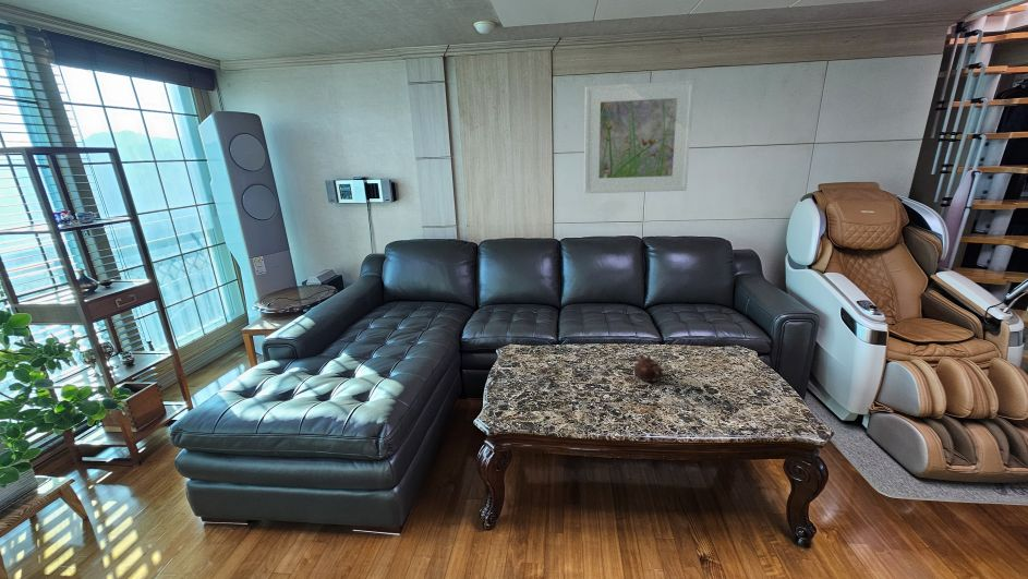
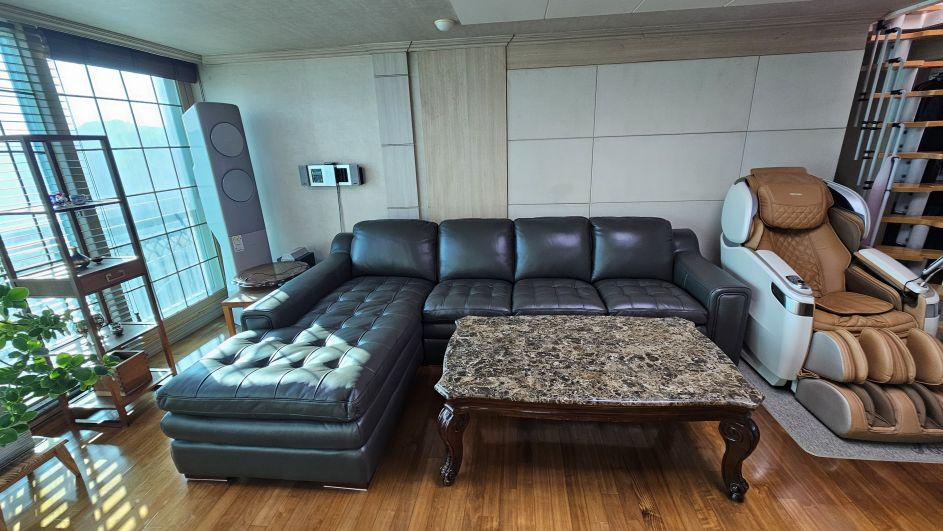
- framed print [583,80,696,194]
- teapot [633,353,664,383]
